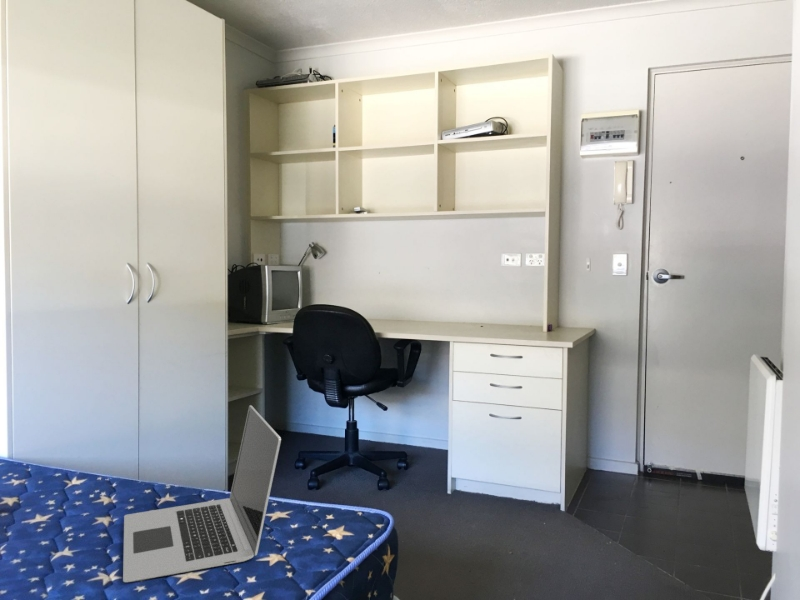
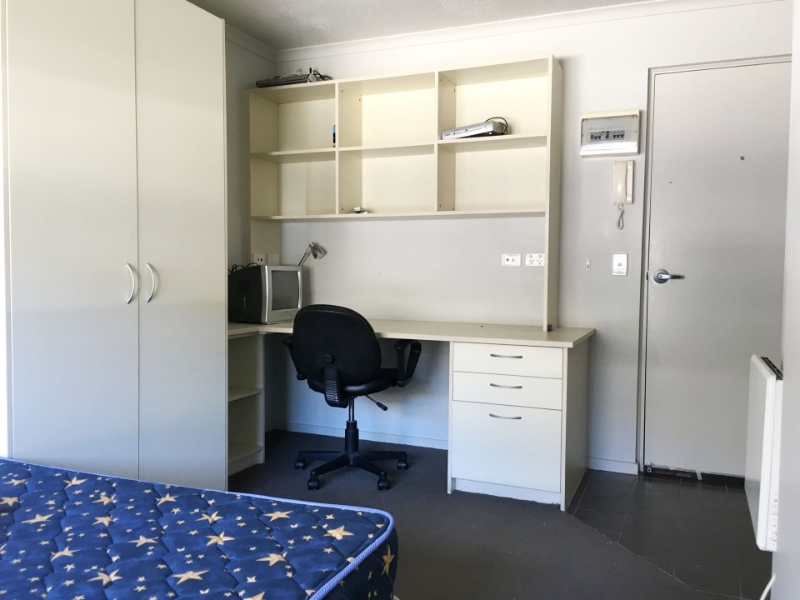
- laptop [122,404,282,583]
